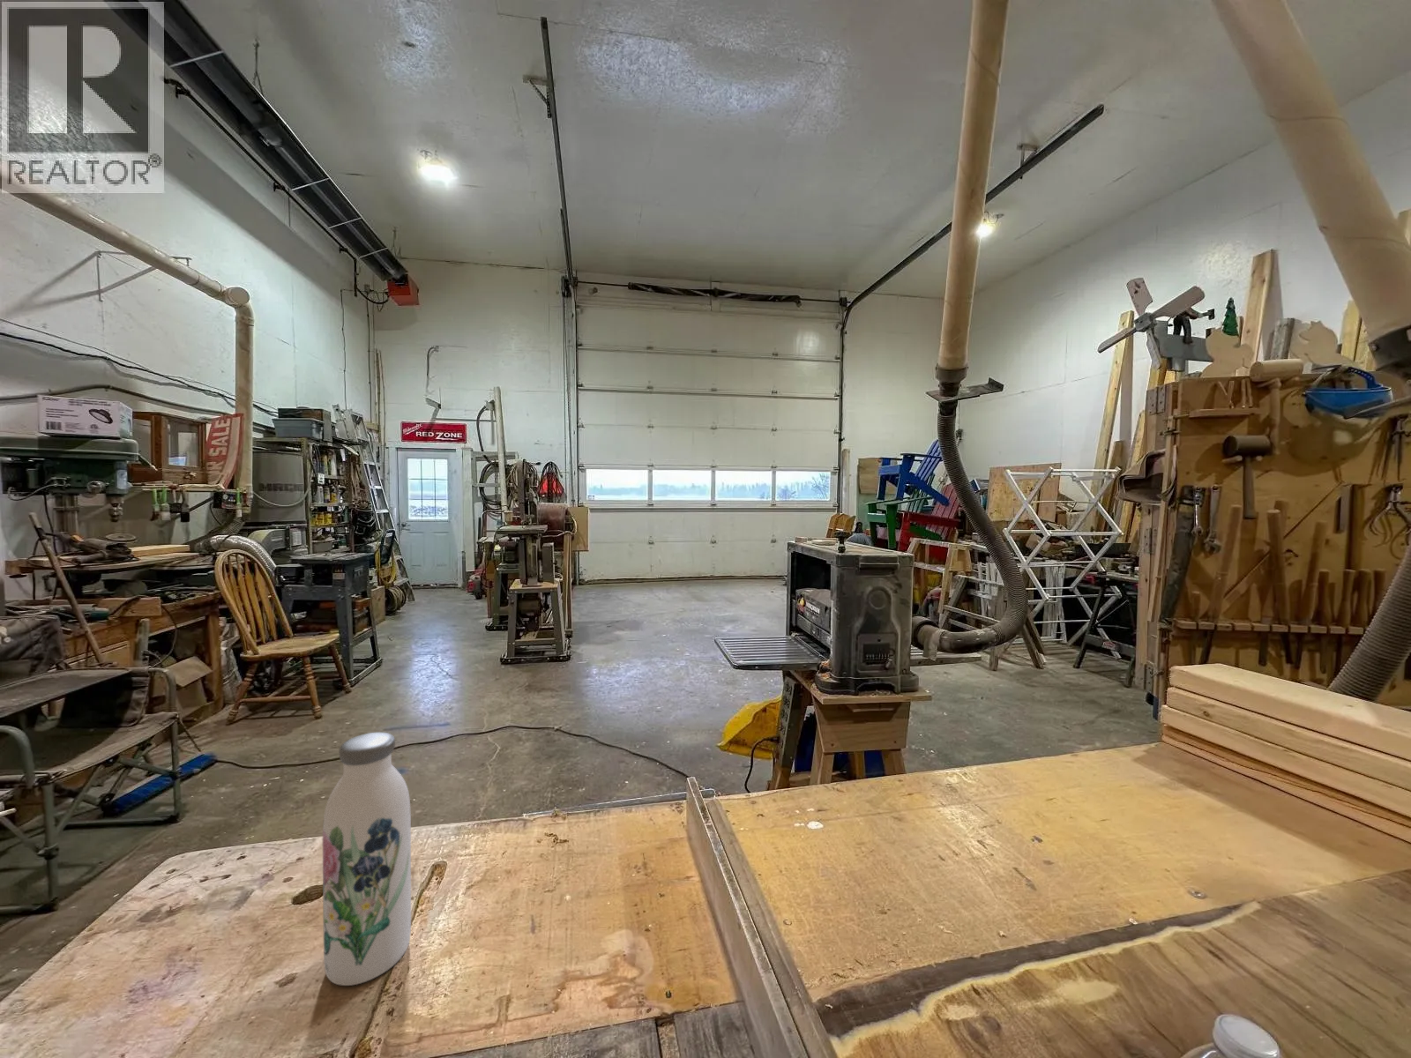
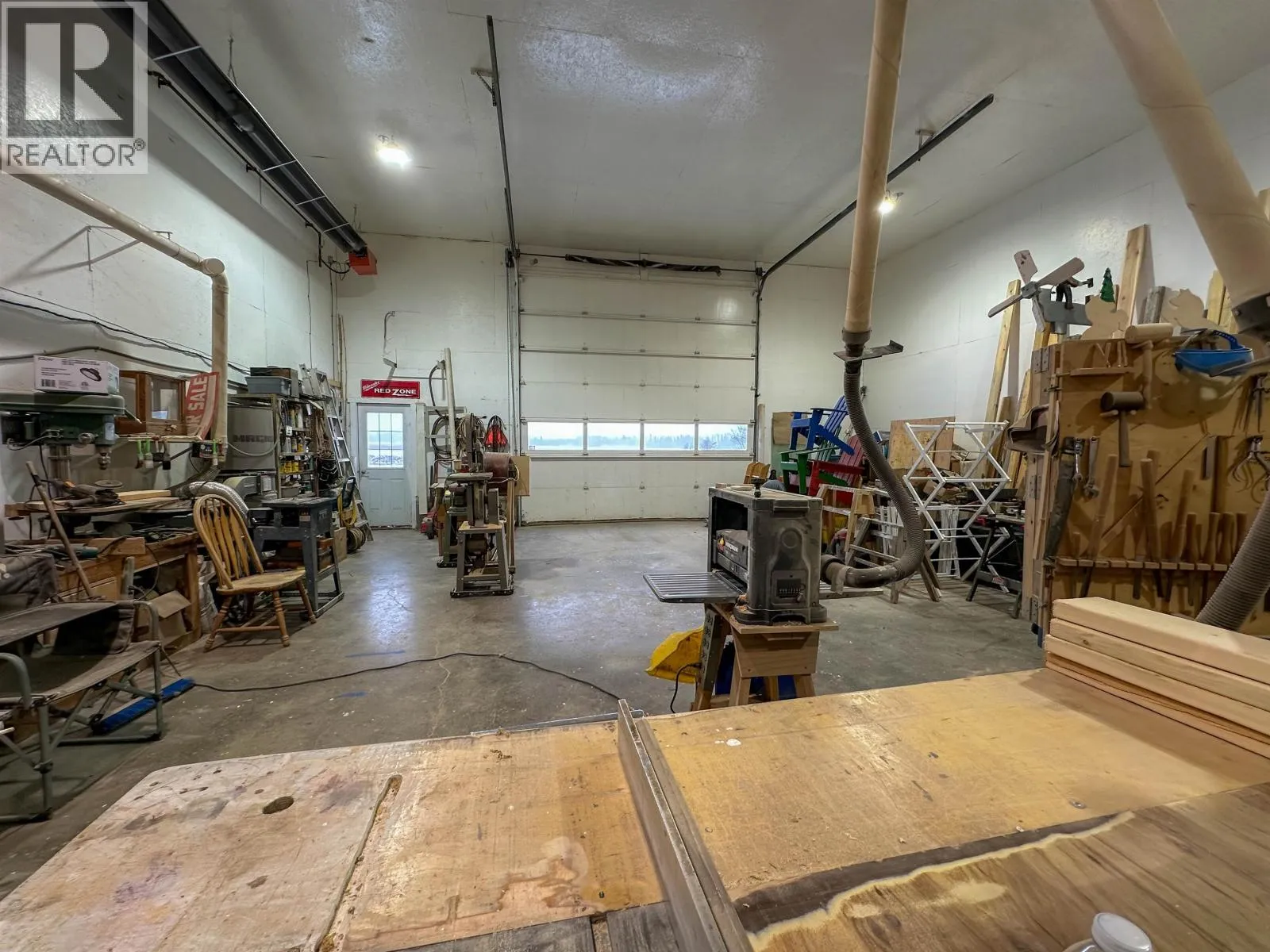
- water bottle [322,731,412,987]
